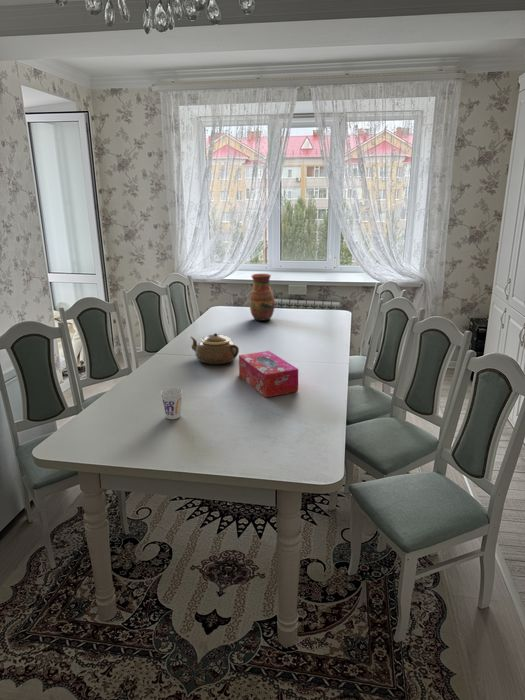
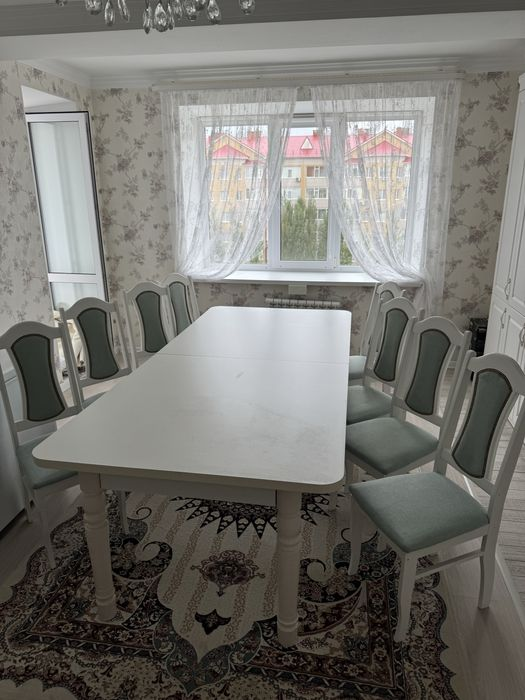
- tissue box [238,350,299,398]
- teapot [190,332,240,365]
- vase [249,273,276,322]
- cup [160,387,183,420]
